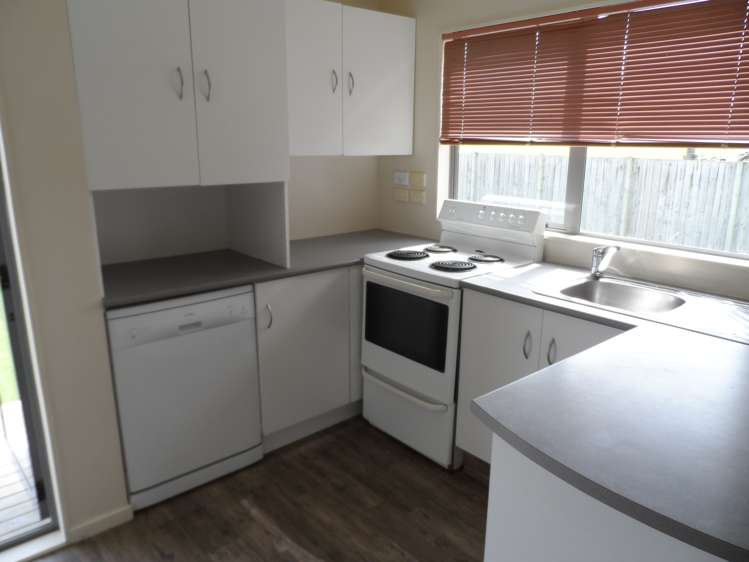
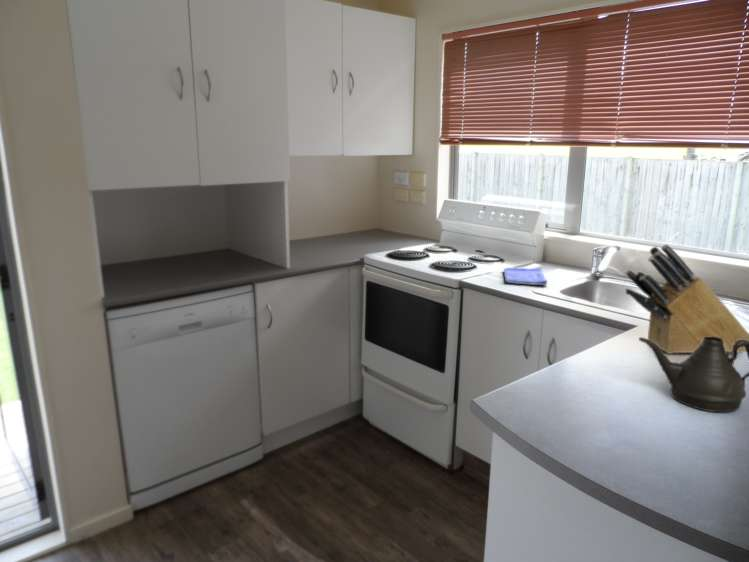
+ knife block [625,243,749,355]
+ teapot [638,336,749,413]
+ dish towel [503,267,548,286]
